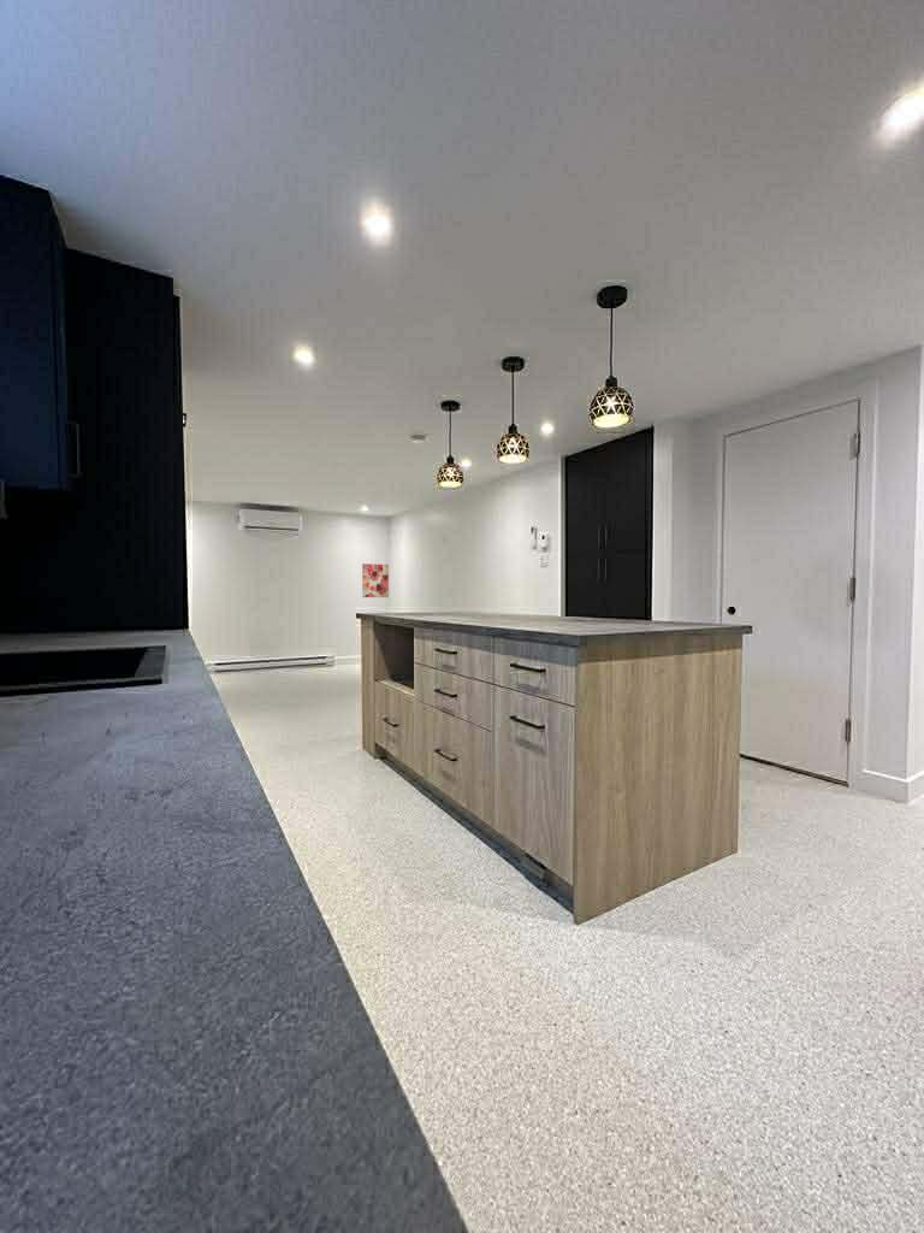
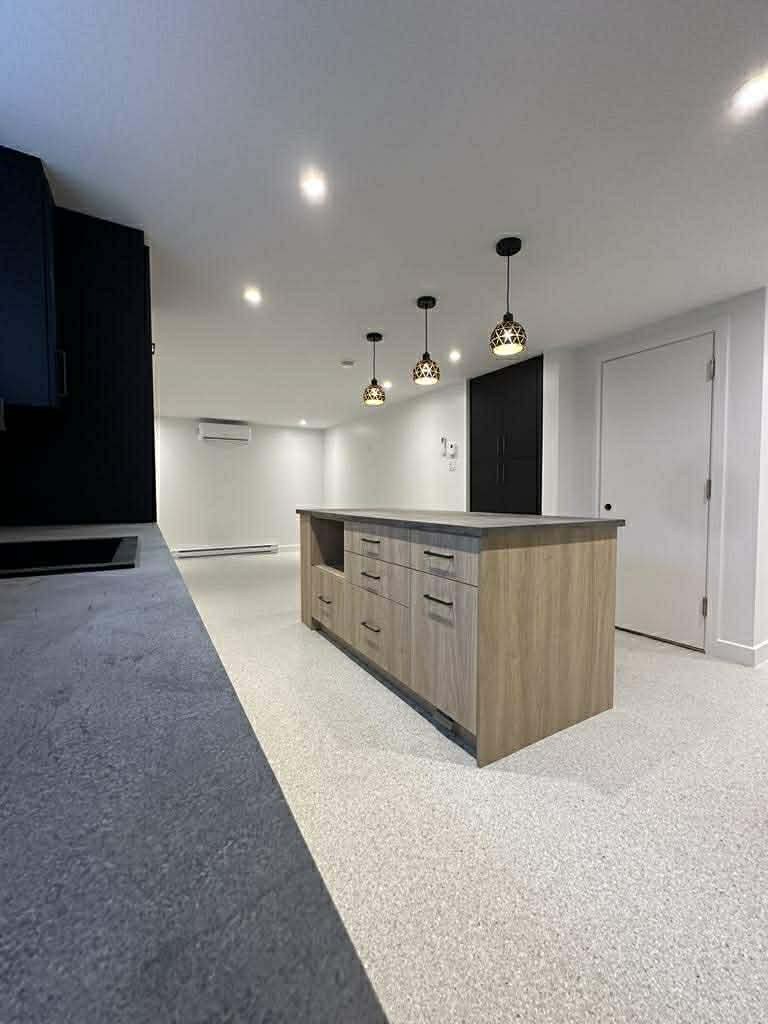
- wall art [361,562,390,598]
